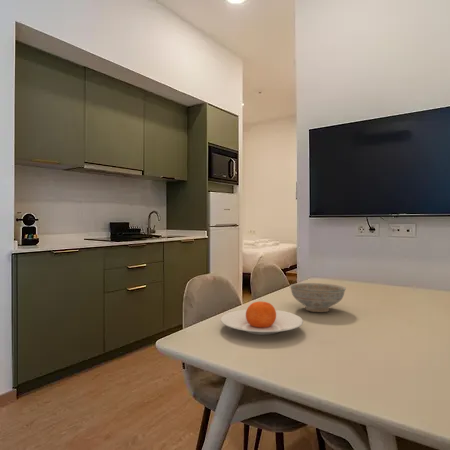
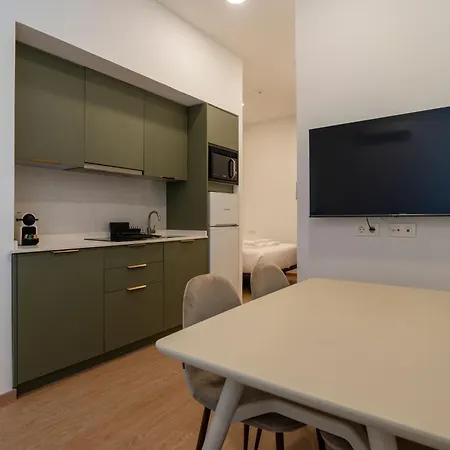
- plate [220,300,304,336]
- decorative bowl [289,282,347,313]
